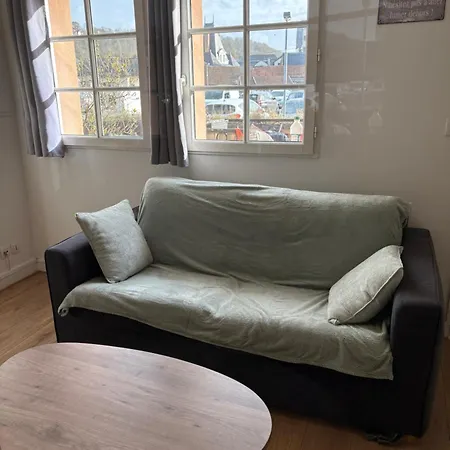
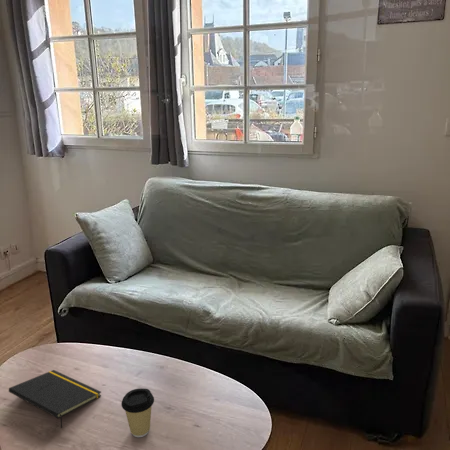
+ coffee cup [120,388,155,438]
+ notepad [8,369,102,429]
